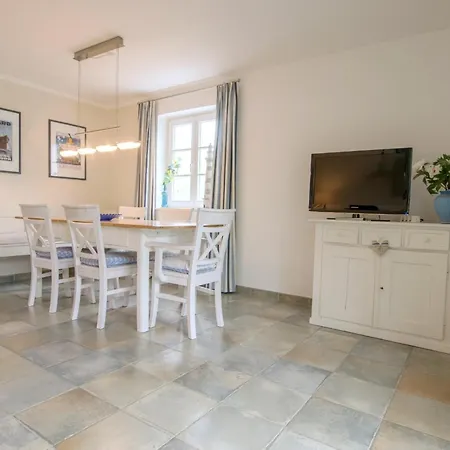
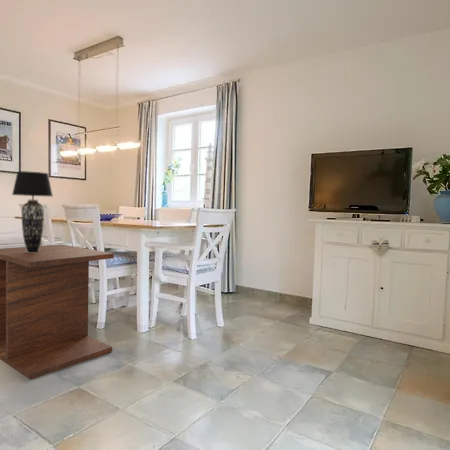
+ table lamp [11,170,54,253]
+ side table [0,243,115,381]
